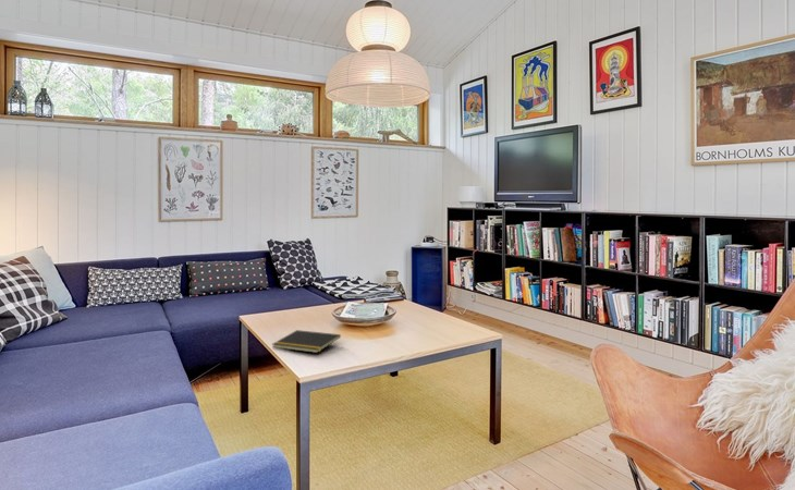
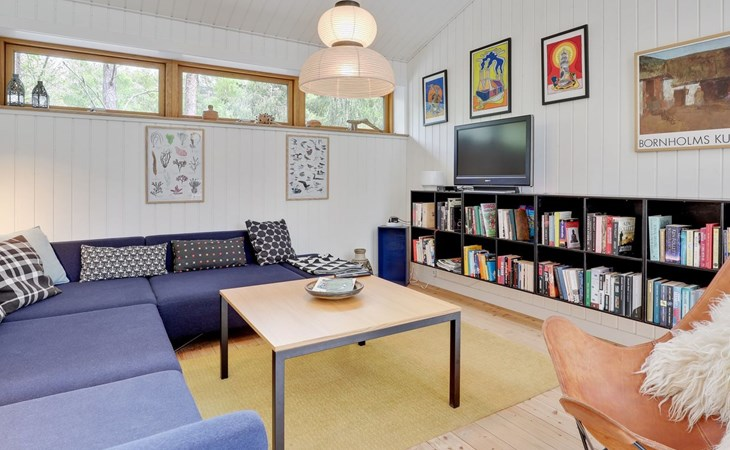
- notepad [271,329,342,354]
